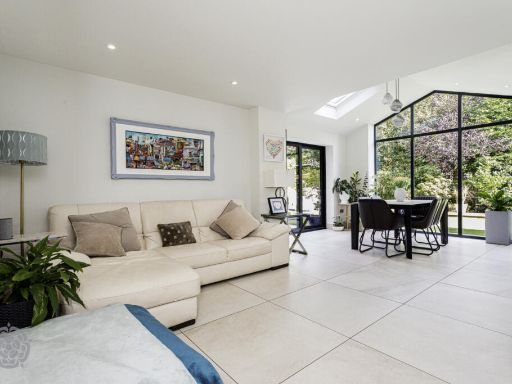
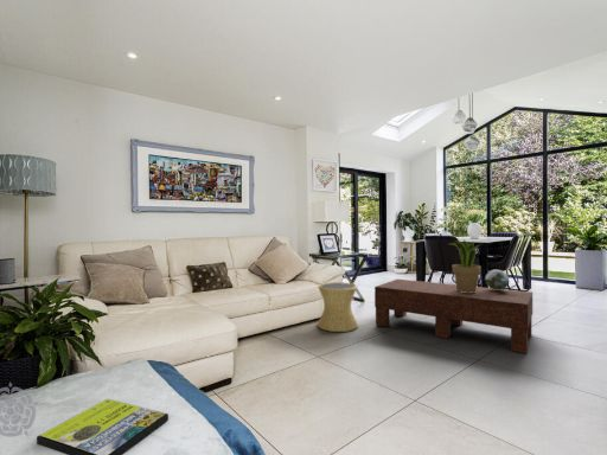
+ potted plant [449,238,483,293]
+ side table [317,281,359,333]
+ decorative sphere [484,269,510,290]
+ coffee table [373,278,533,355]
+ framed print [36,398,170,455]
